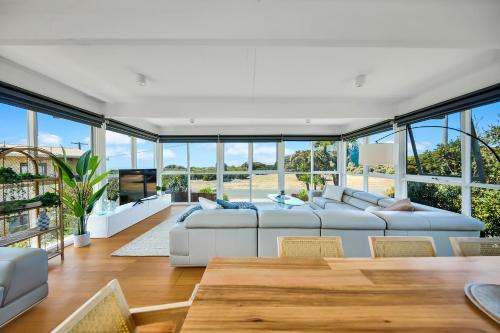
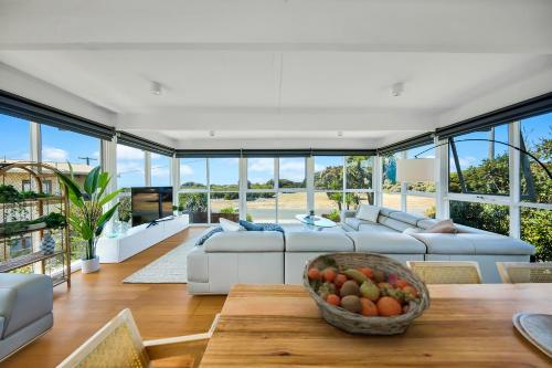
+ fruit basket [301,251,432,336]
